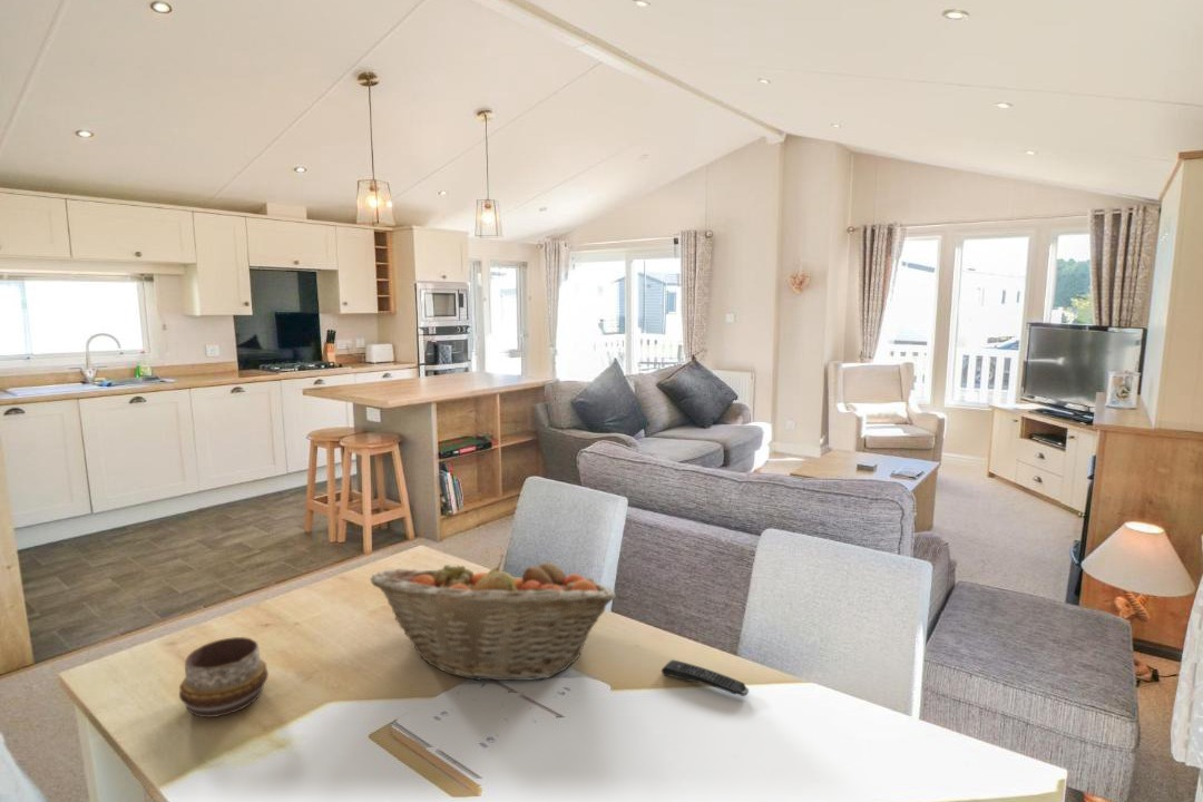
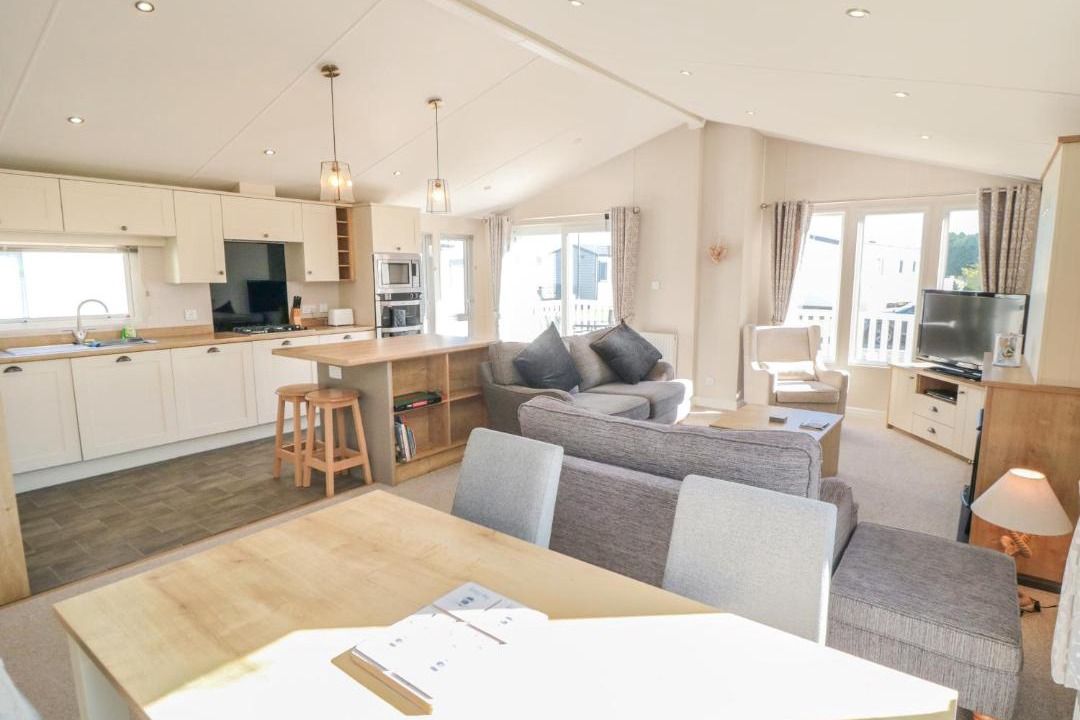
- fruit basket [369,554,617,682]
- remote control [661,658,750,697]
- decorative bowl [178,636,270,718]
